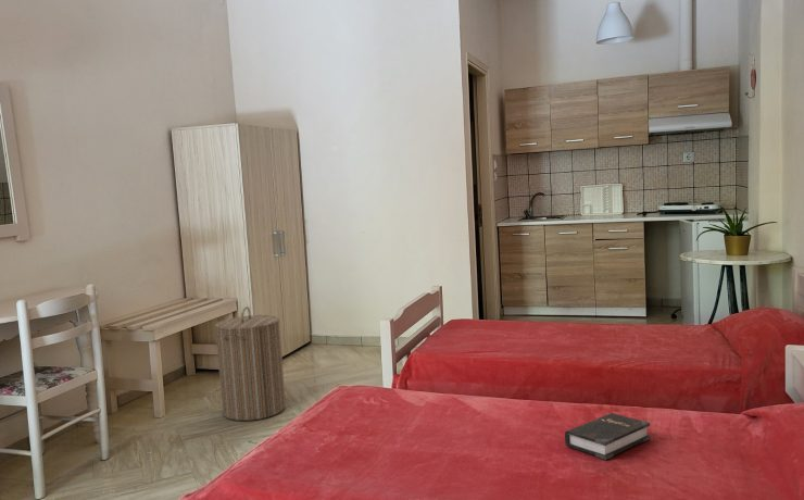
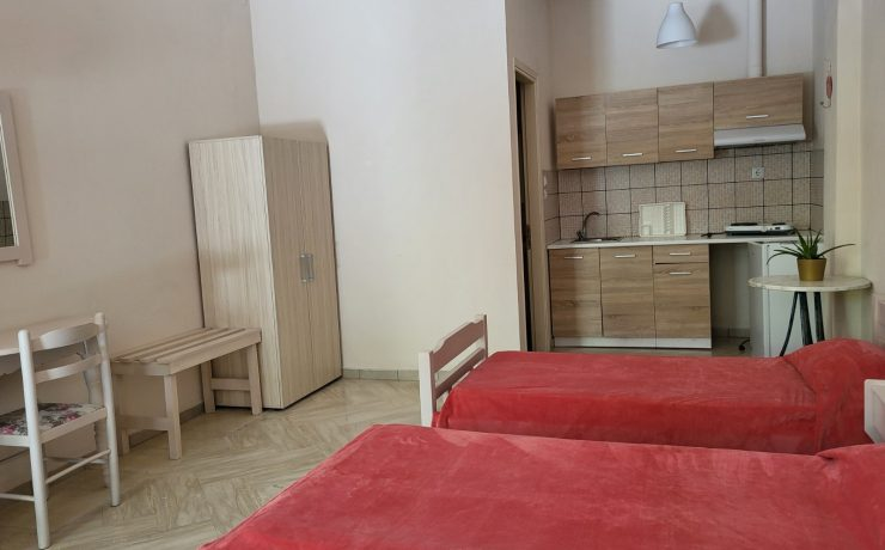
- laundry hamper [214,305,287,422]
- hardback book [564,412,652,461]
